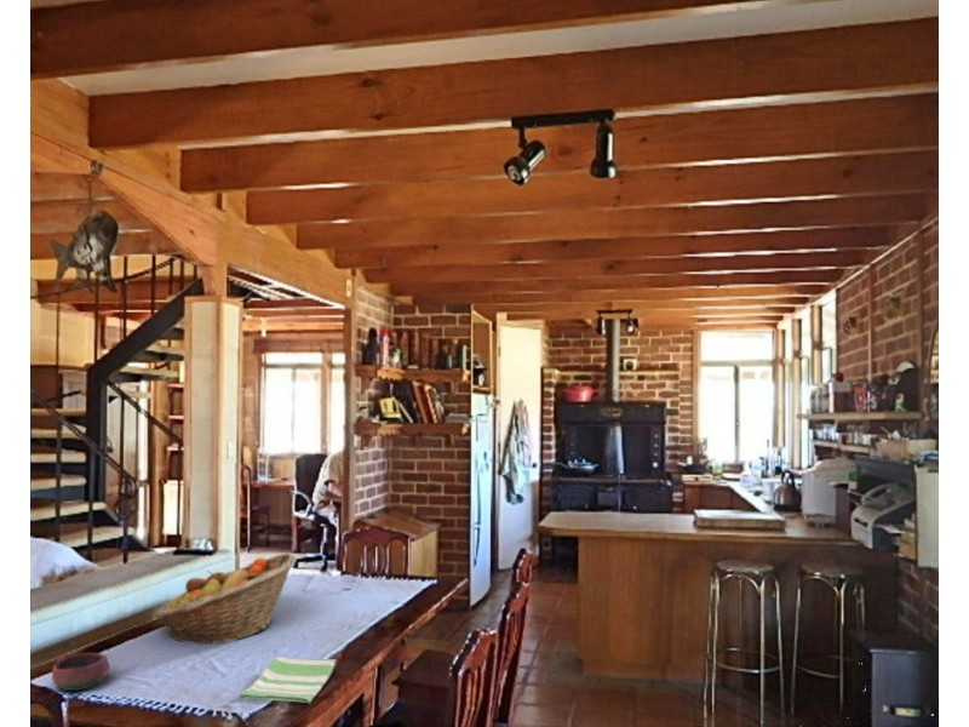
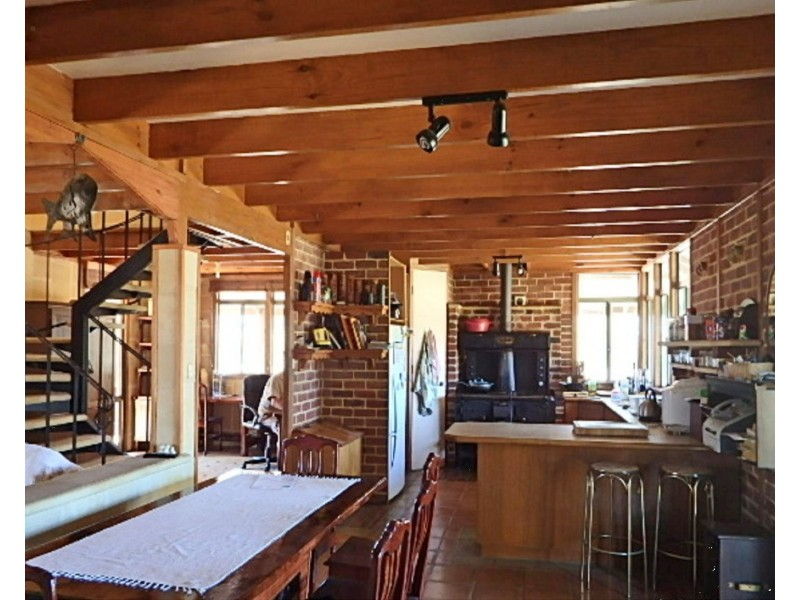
- fruit basket [154,553,297,646]
- bowl [51,652,110,692]
- dish towel [239,656,337,704]
